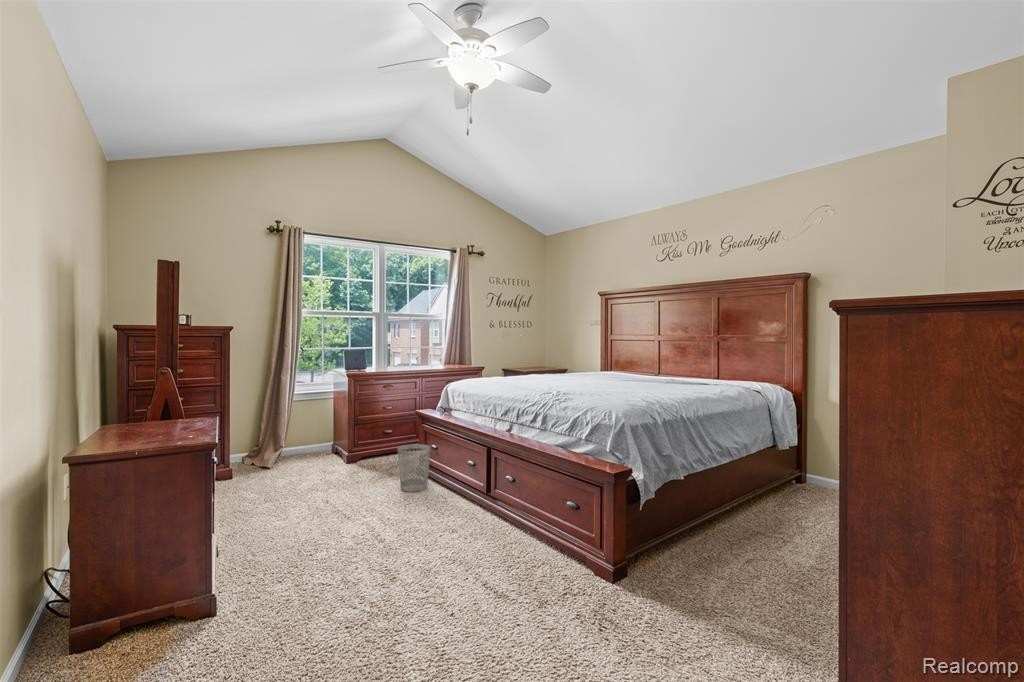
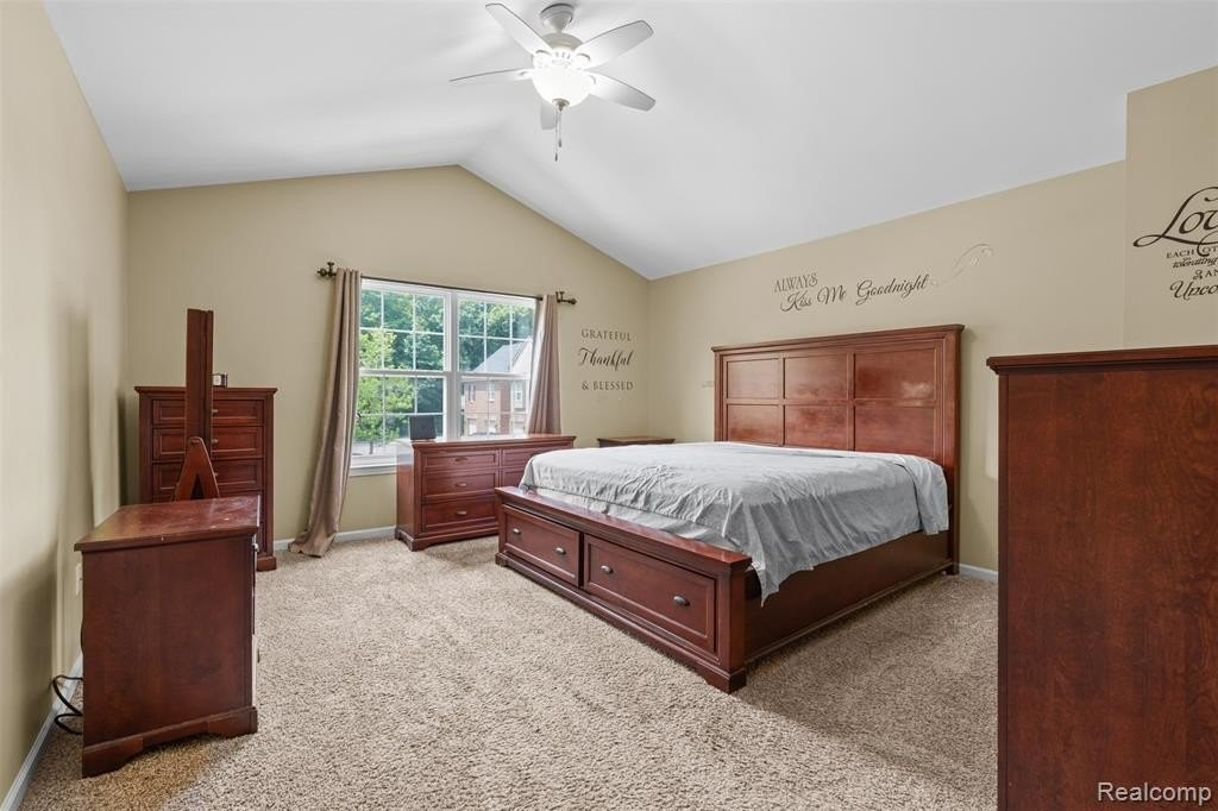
- wastebasket [397,443,432,493]
